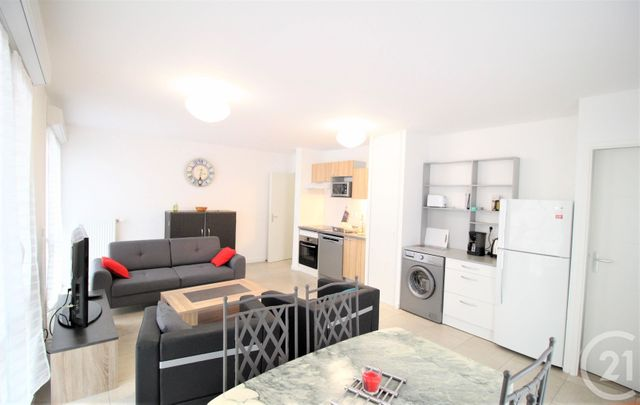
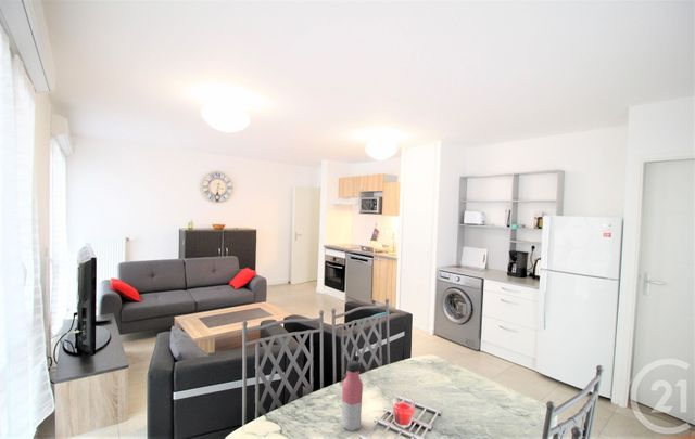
+ water bottle [340,360,364,432]
